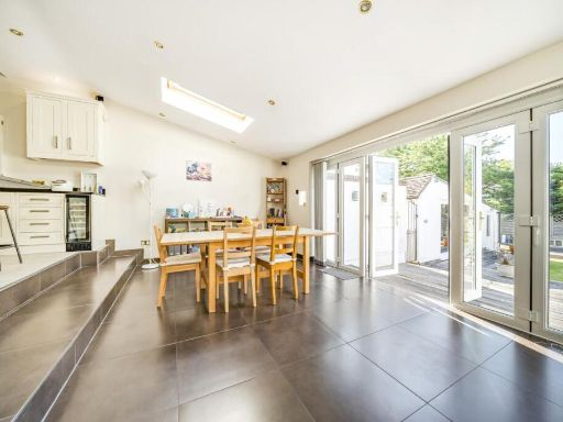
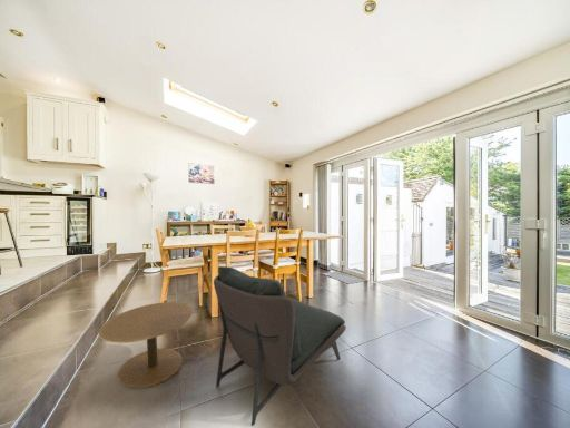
+ side table [98,301,194,389]
+ armless chair [213,265,347,427]
